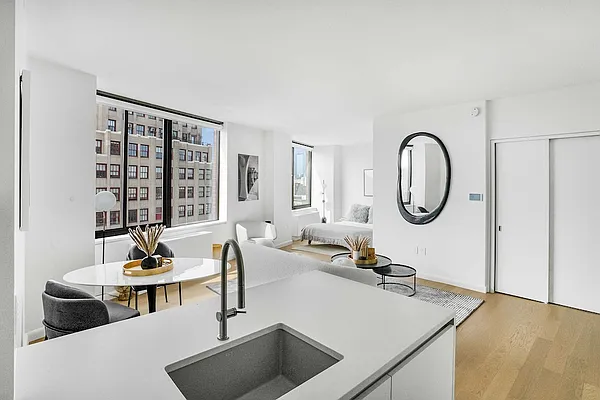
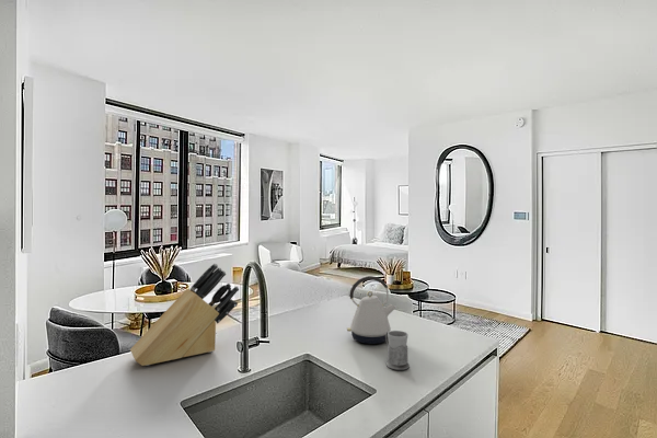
+ mug [385,330,411,371]
+ knife block [129,263,240,367]
+ kettle [346,275,397,345]
